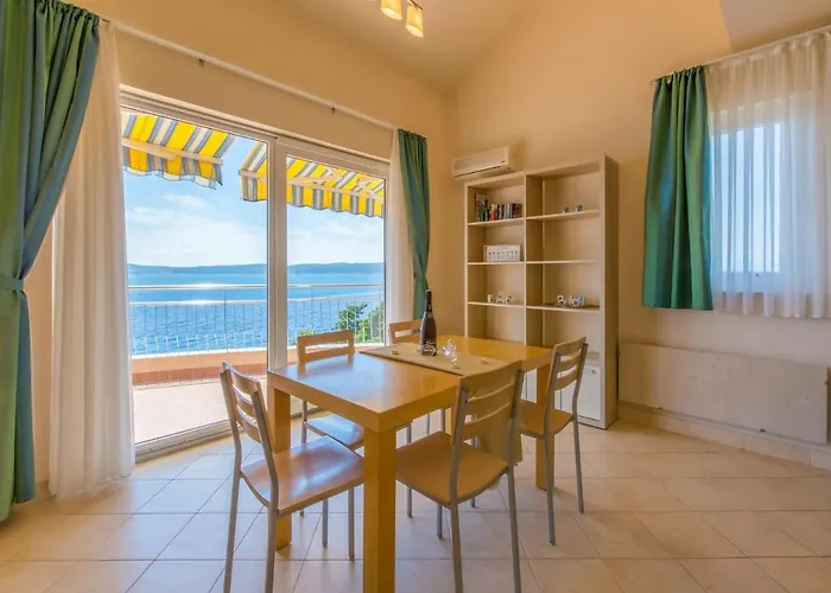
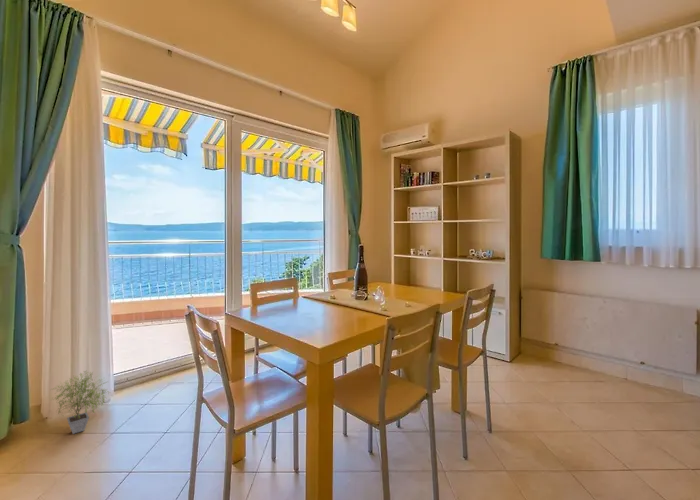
+ potted plant [50,369,111,435]
